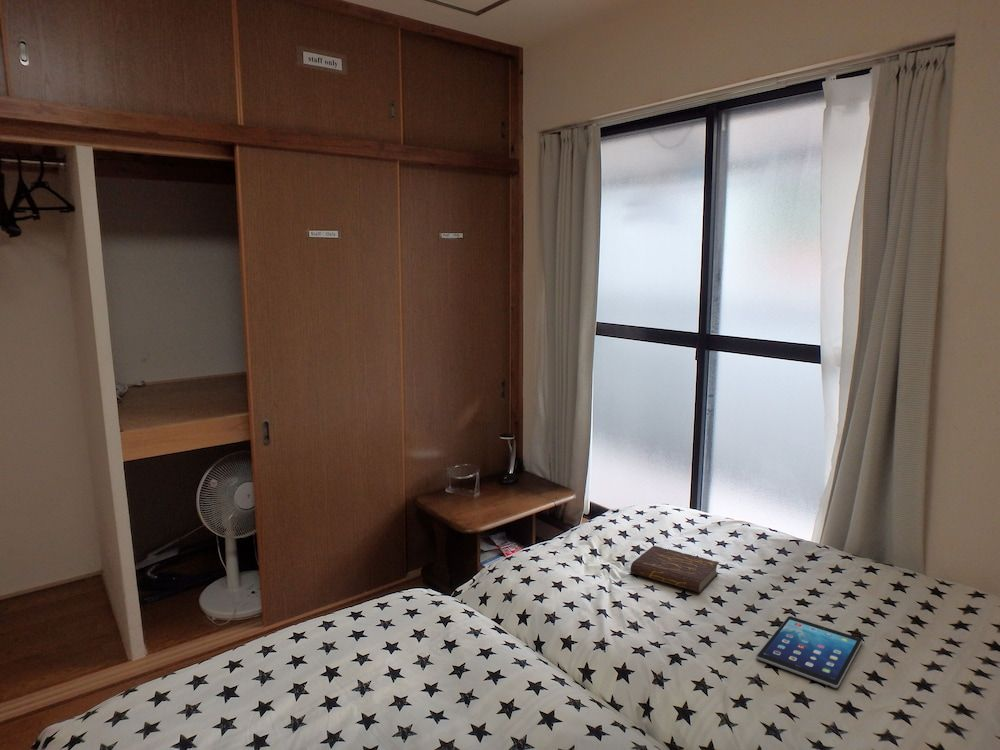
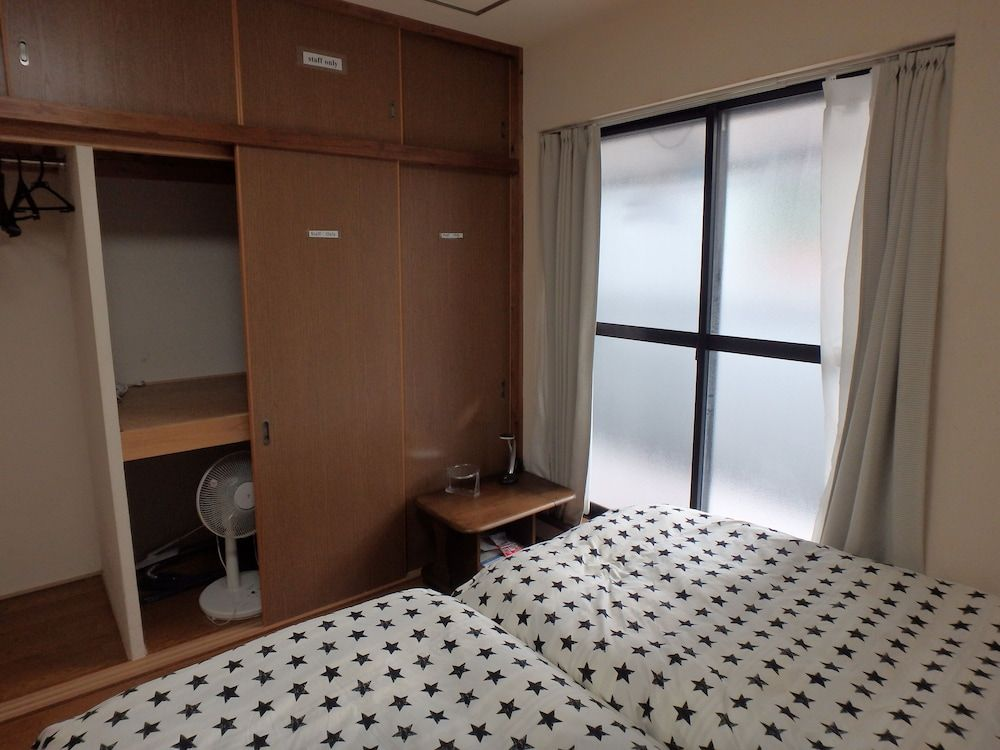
- book [630,545,720,594]
- tablet [755,615,864,689]
